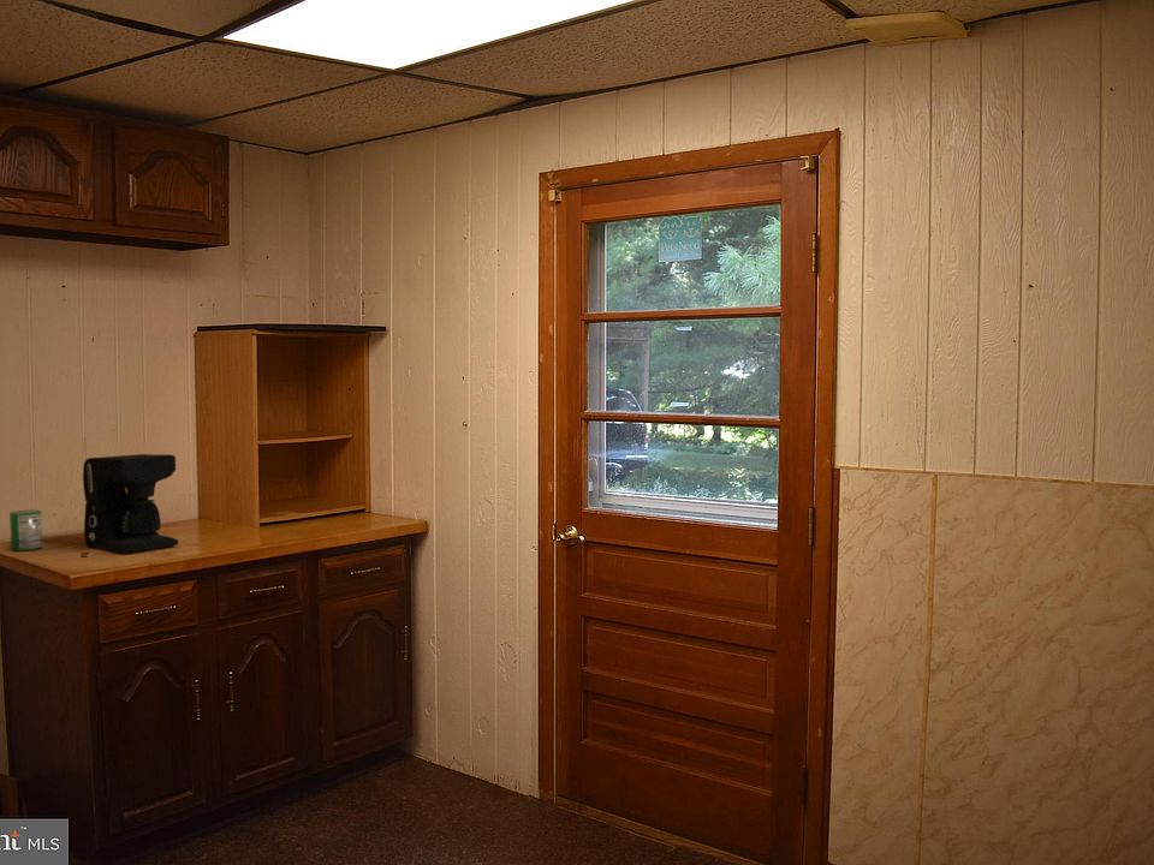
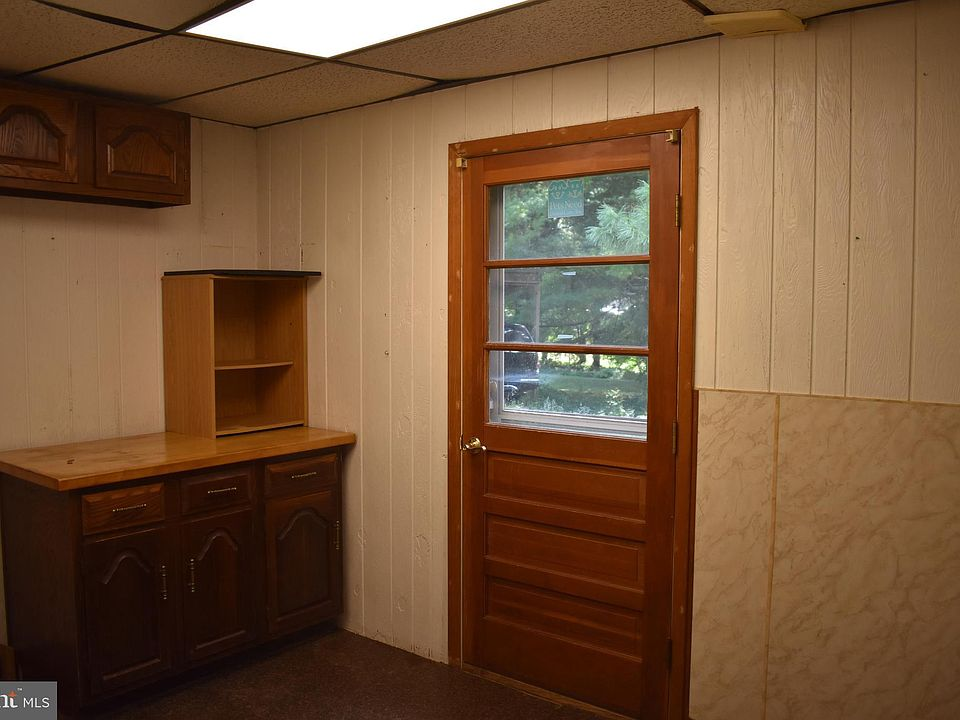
- can [8,508,44,553]
- coffee maker [82,453,179,554]
